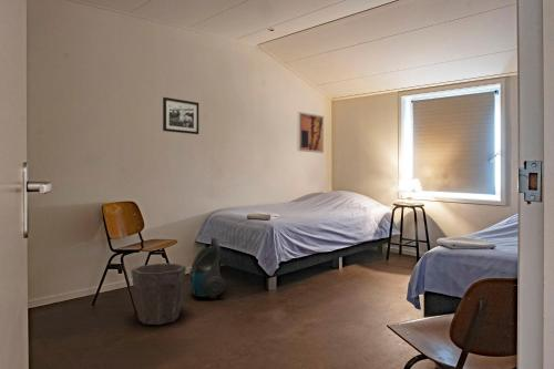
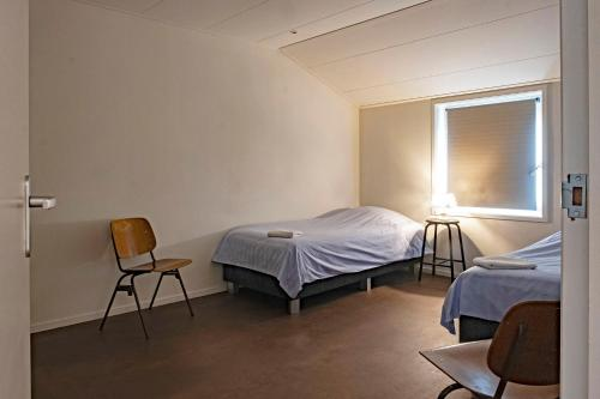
- vacuum cleaner [188,237,226,299]
- picture frame [162,96,199,135]
- wall art [296,111,325,154]
- waste bin [130,263,187,326]
